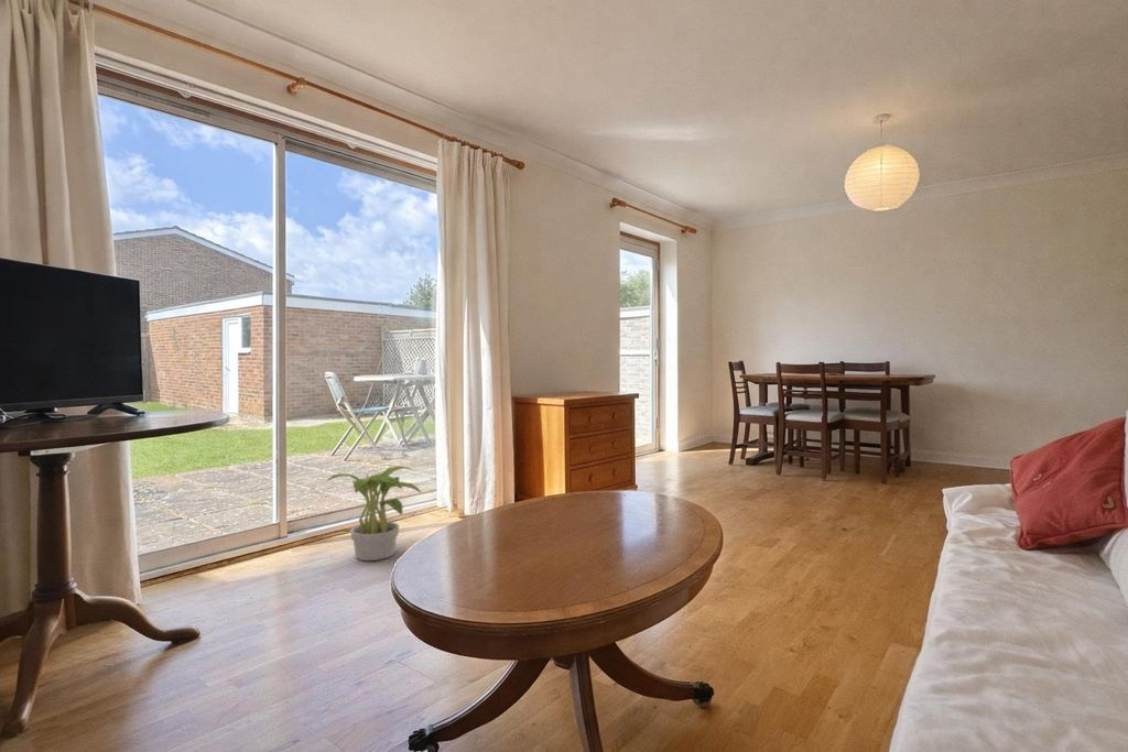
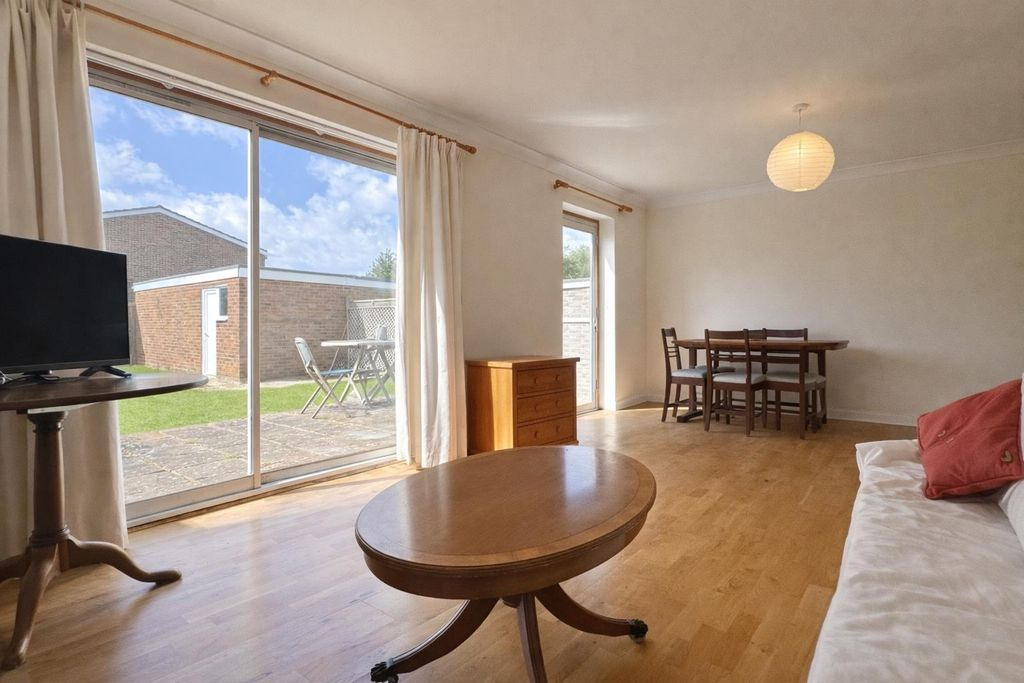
- potted plant [325,465,423,562]
